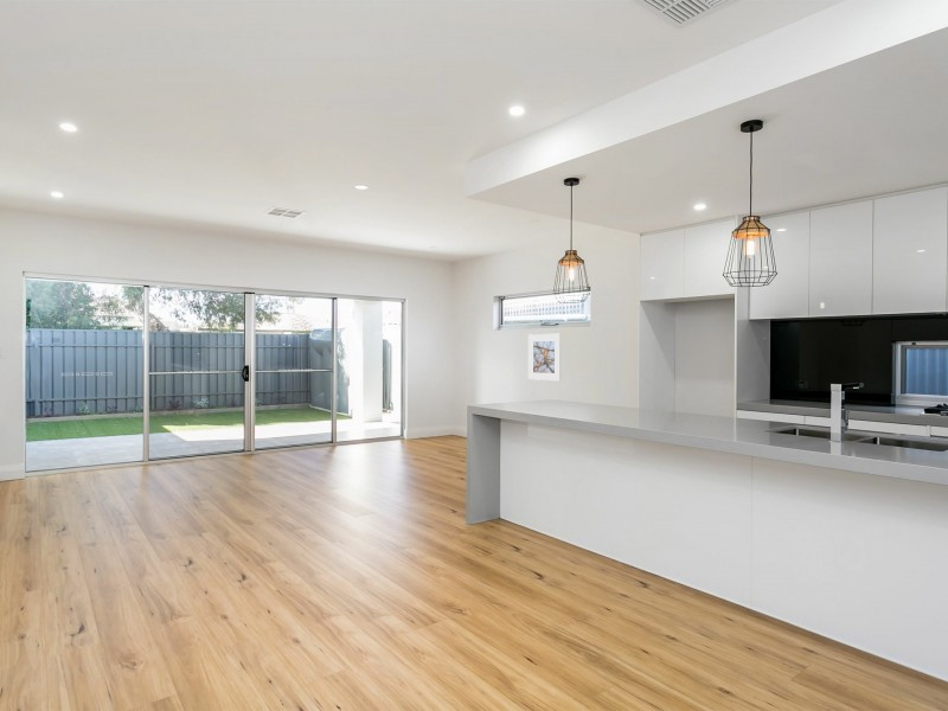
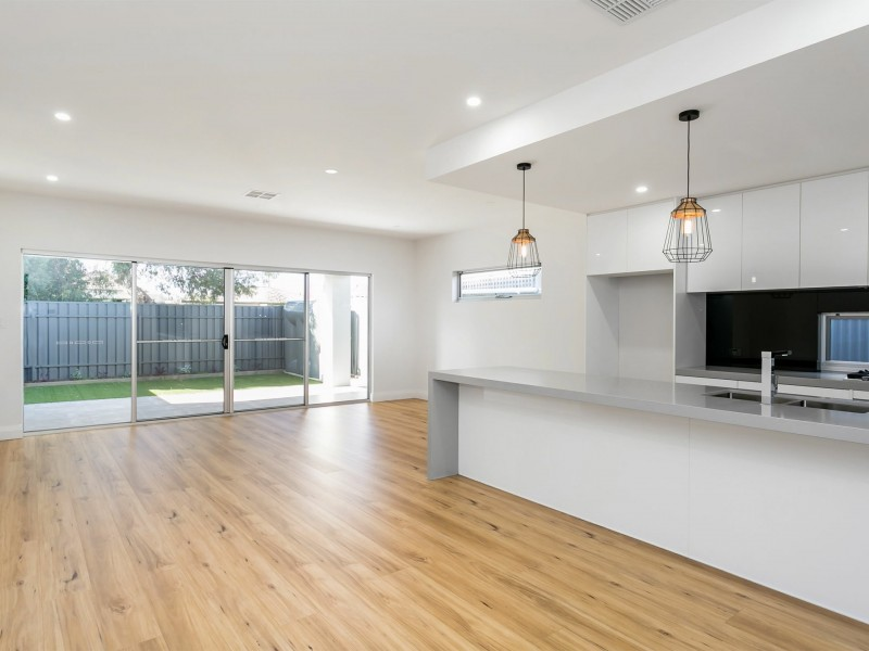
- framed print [527,333,562,382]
